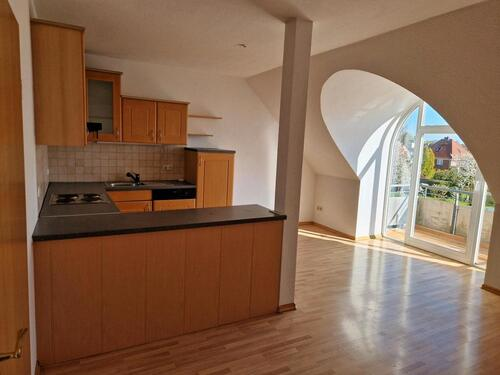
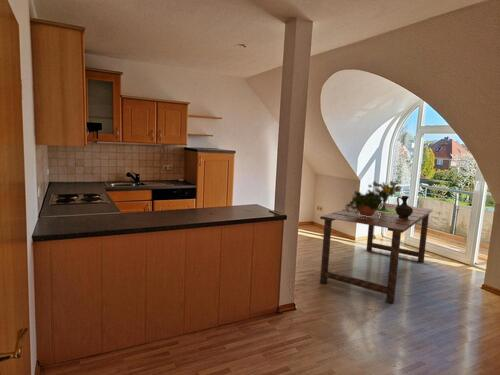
+ dining table [319,202,434,304]
+ bouquet [367,179,401,214]
+ potted plant [344,188,383,218]
+ ceramic jug [395,195,413,218]
